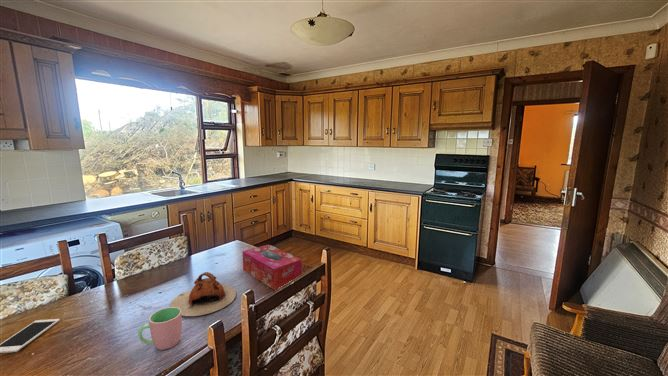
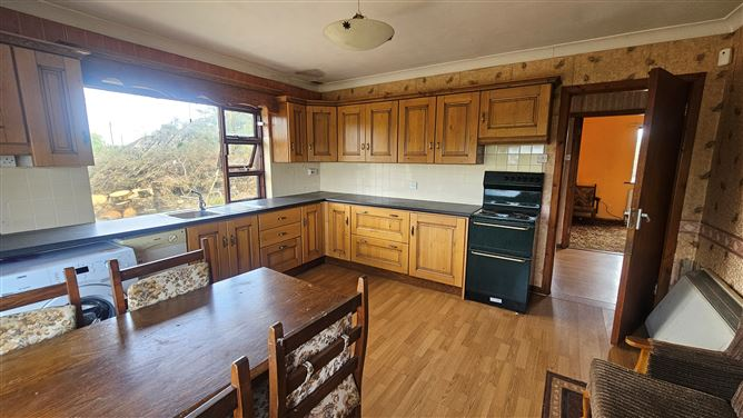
- cell phone [0,318,61,354]
- tissue box [242,243,303,291]
- cup [137,306,183,351]
- teapot [169,271,237,317]
